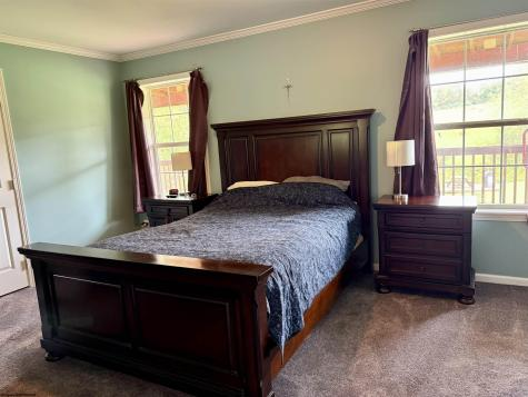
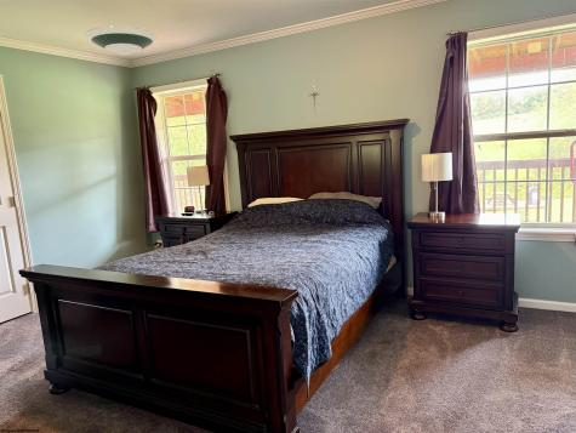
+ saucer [84,25,159,56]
